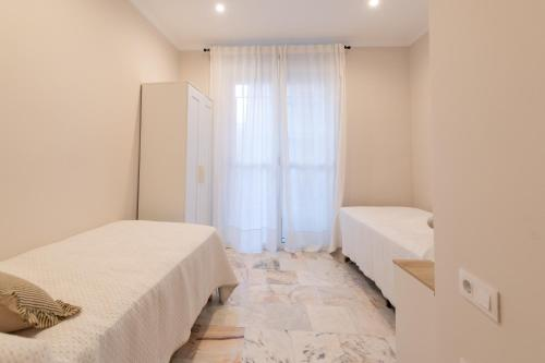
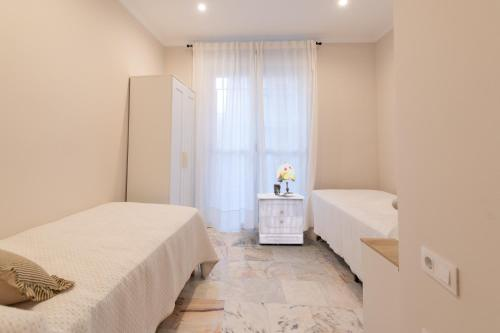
+ table lamp [273,162,301,196]
+ nightstand [256,192,306,245]
